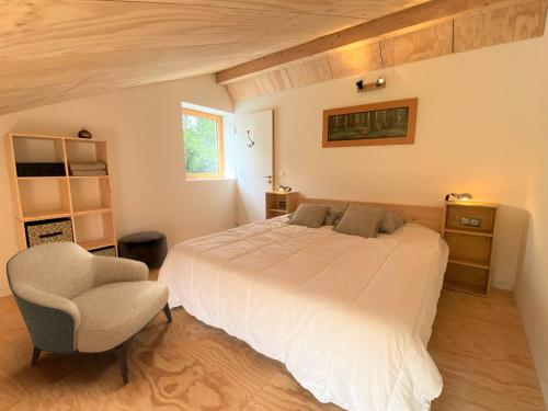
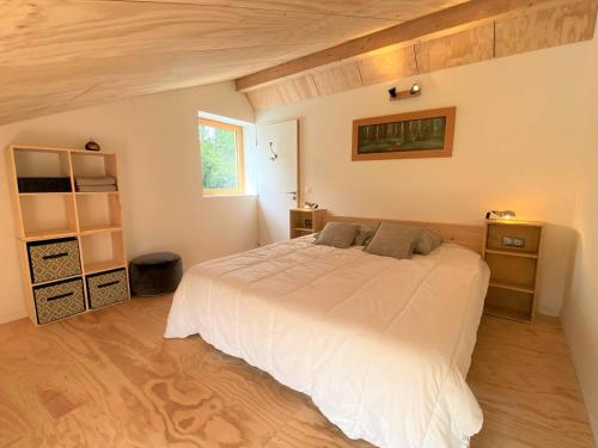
- armchair [5,240,173,385]
